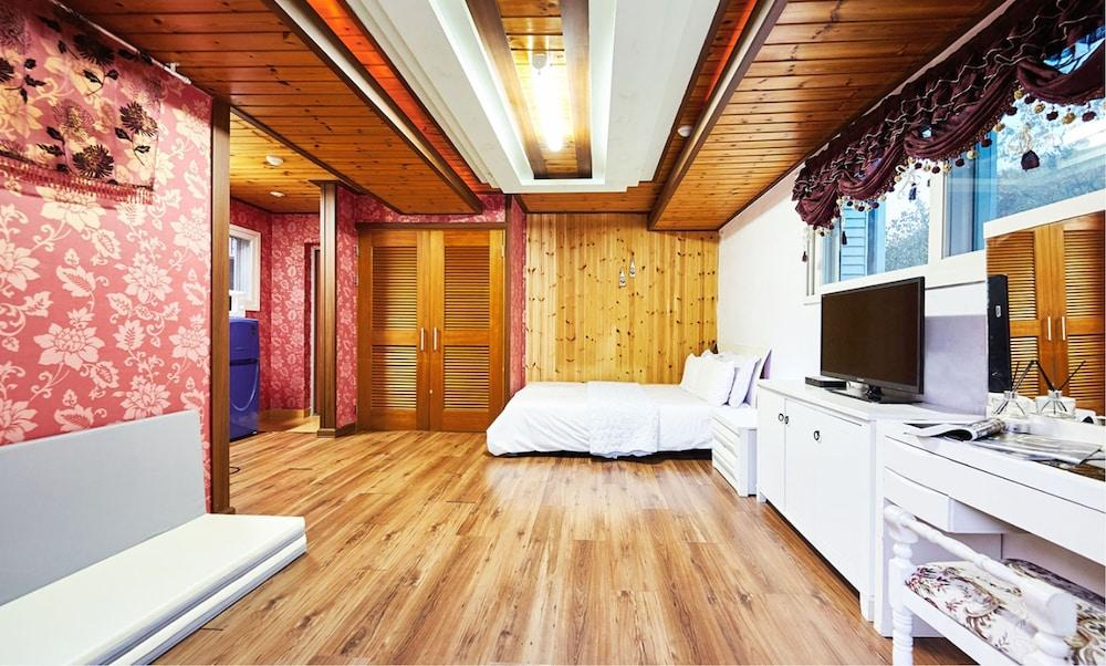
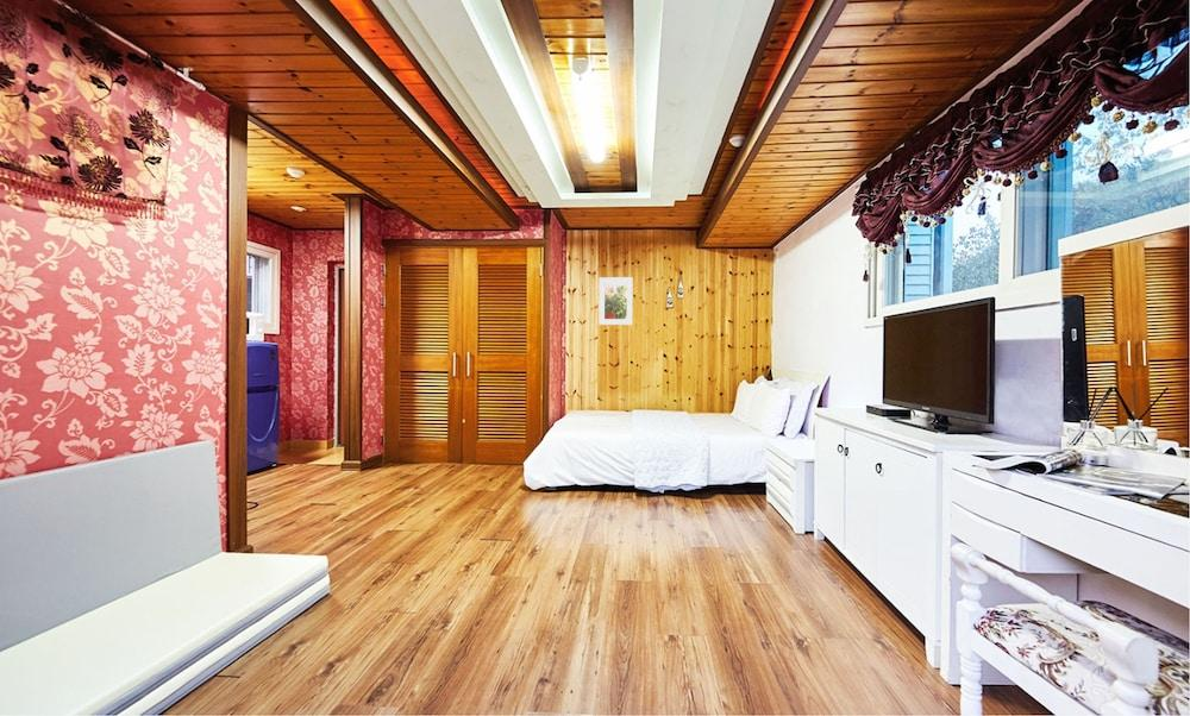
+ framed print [597,276,634,326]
